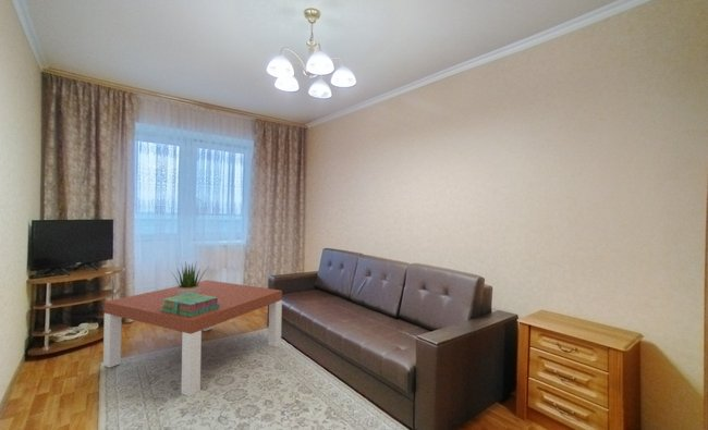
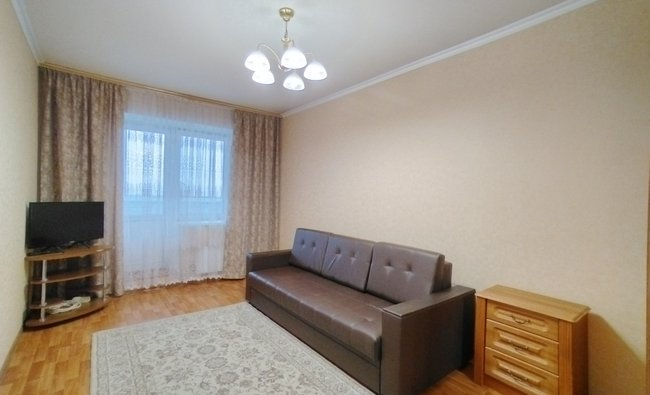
- stack of books [160,293,219,317]
- potted plant [171,260,209,295]
- coffee table [102,279,283,397]
